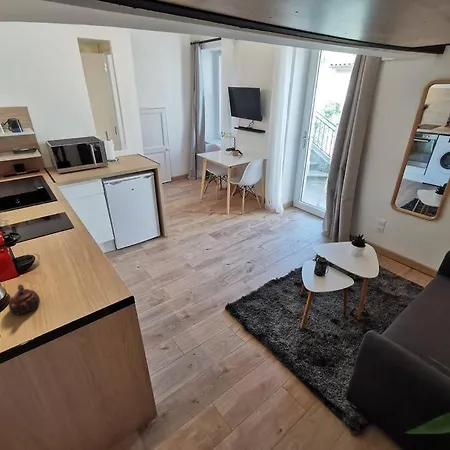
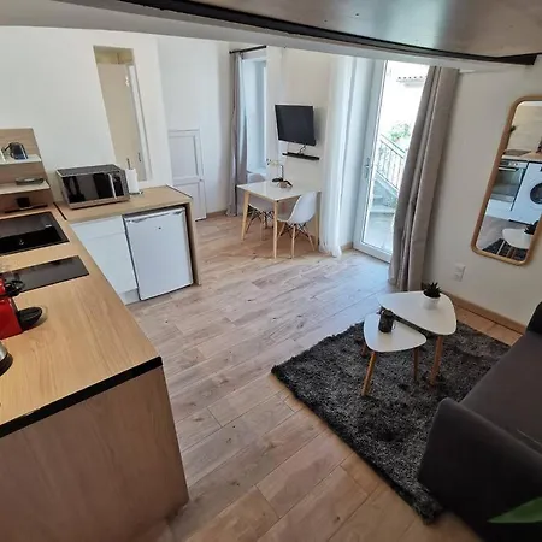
- teapot [8,283,41,316]
